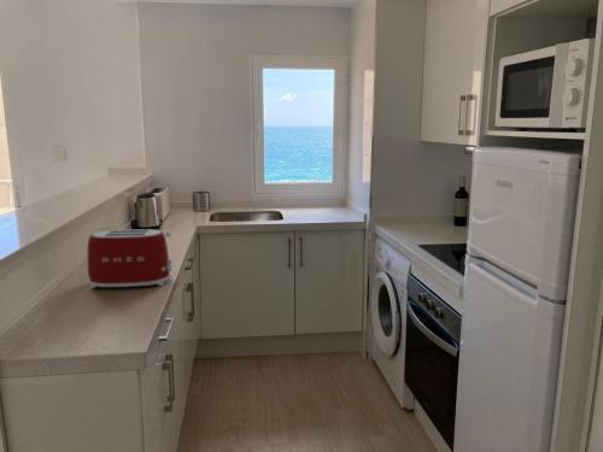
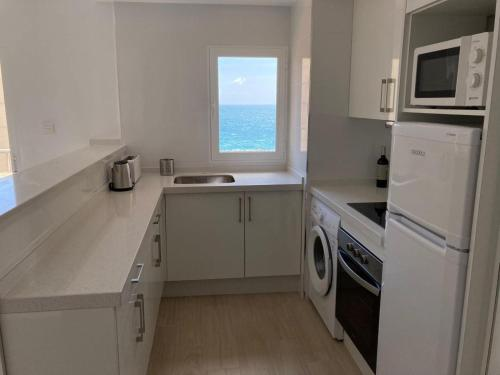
- toaster [87,228,174,289]
